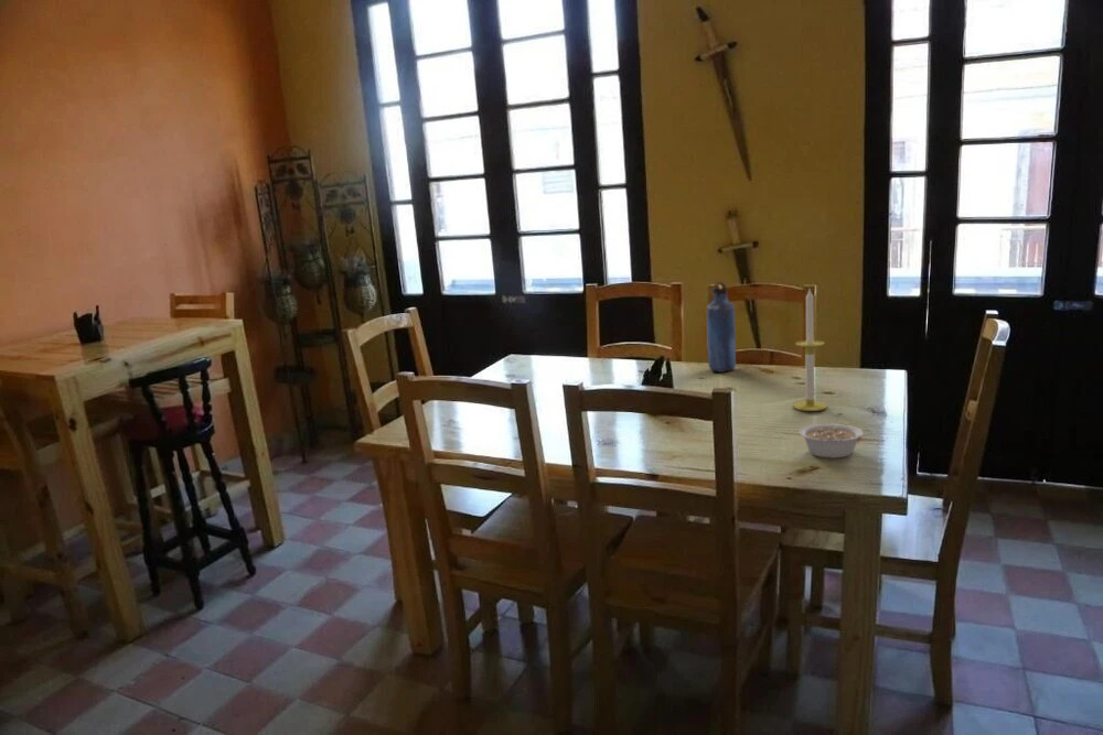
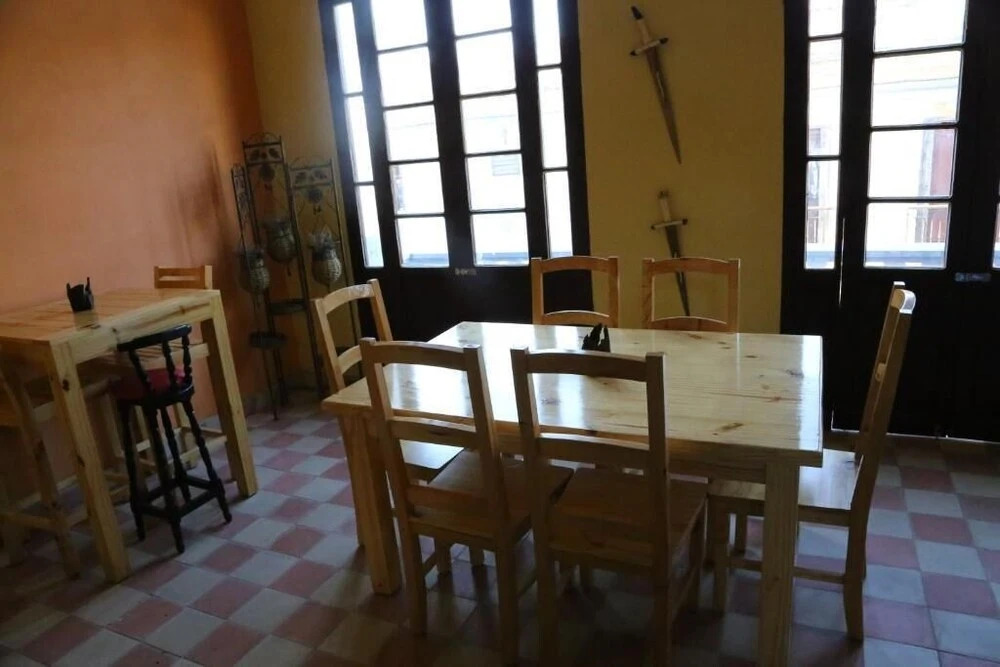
- legume [799,423,875,458]
- water bottle [706,281,737,374]
- candle [792,289,828,412]
